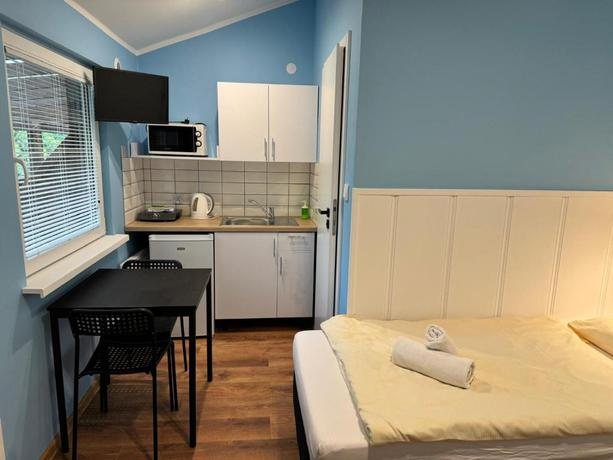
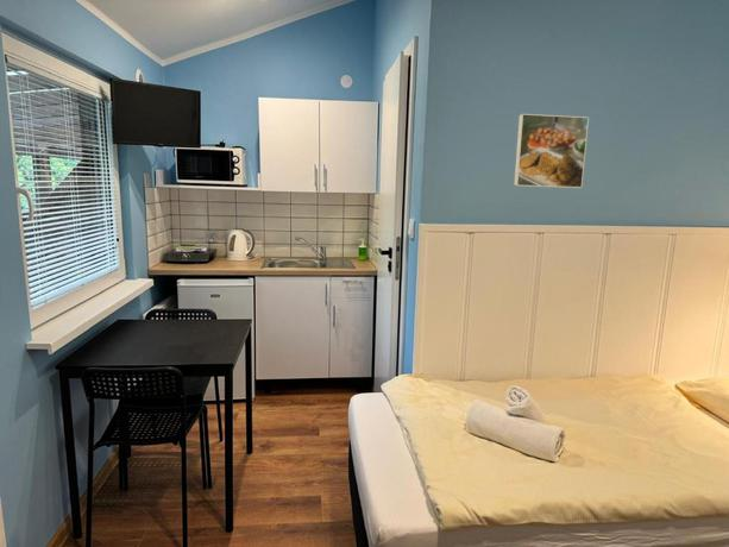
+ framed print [513,113,590,189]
